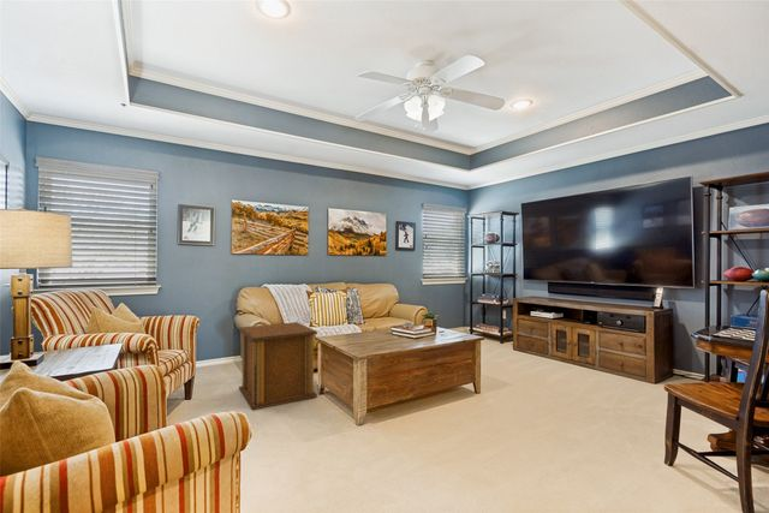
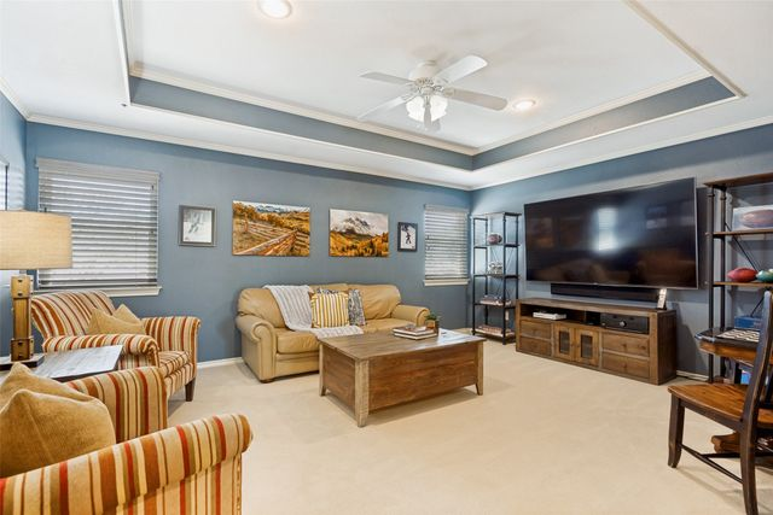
- side table [238,321,318,411]
